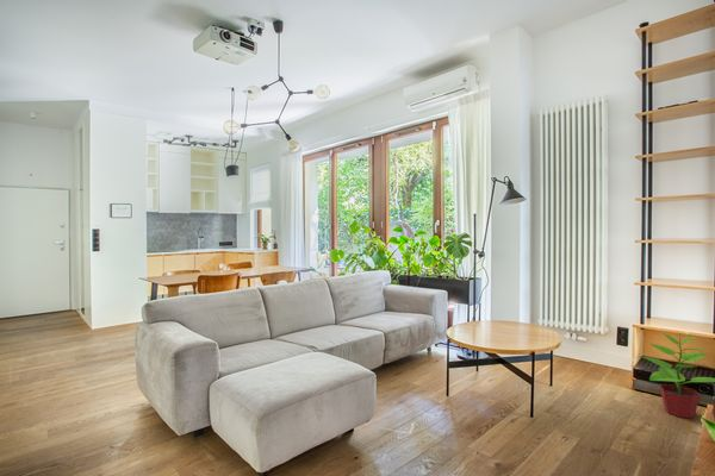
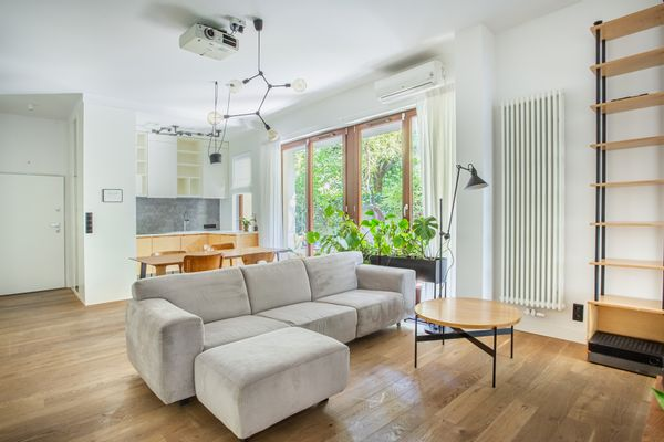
- potted plant [641,332,715,419]
